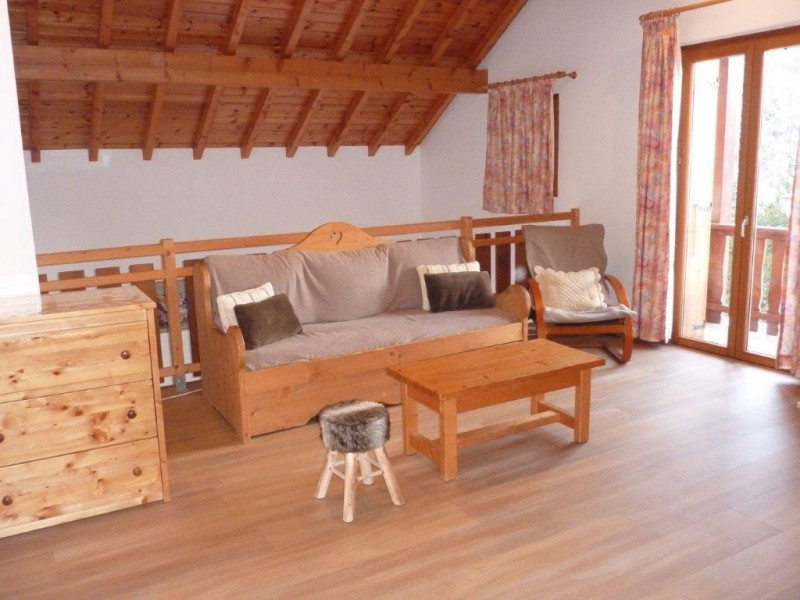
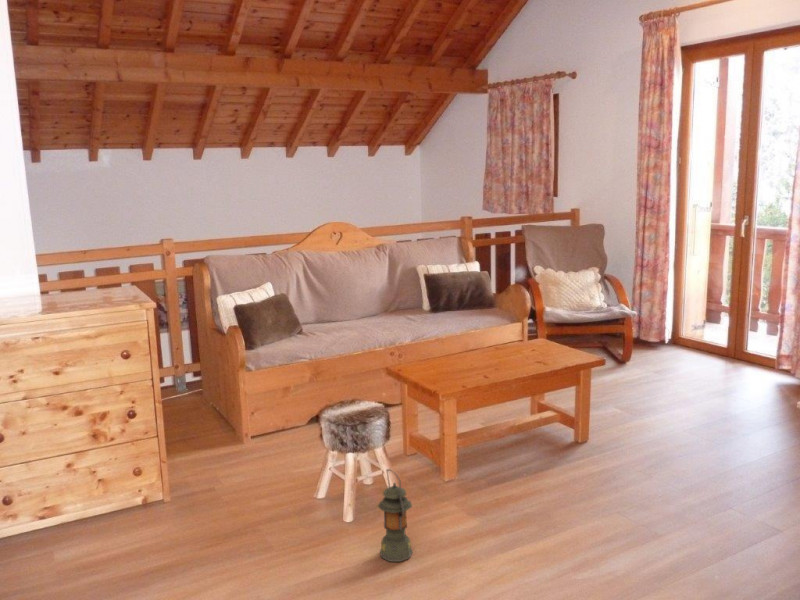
+ lantern [377,468,413,563]
